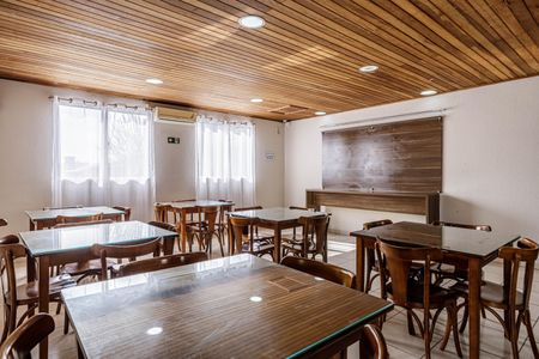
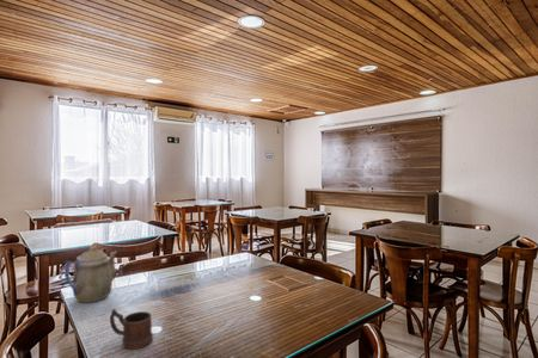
+ teapot [63,245,118,303]
+ mug [109,308,154,351]
